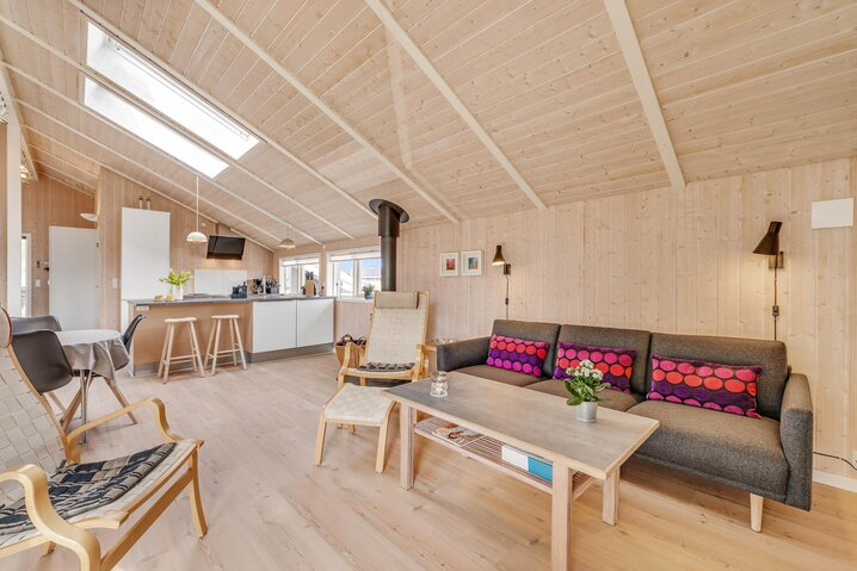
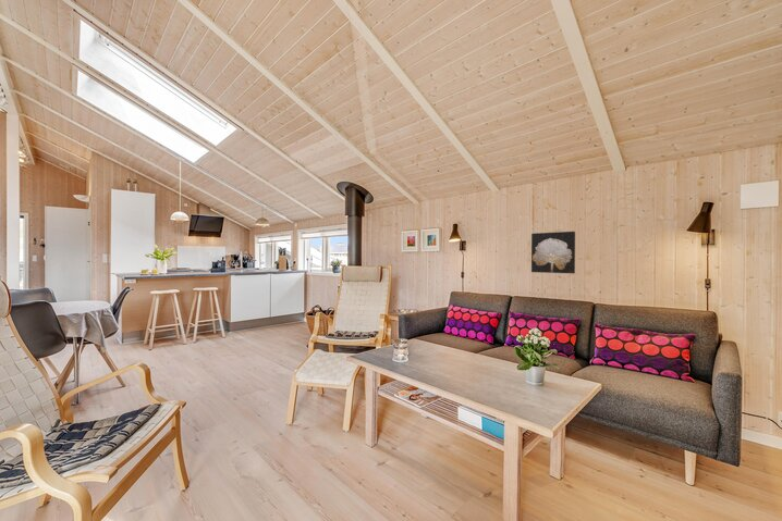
+ wall art [530,231,576,274]
